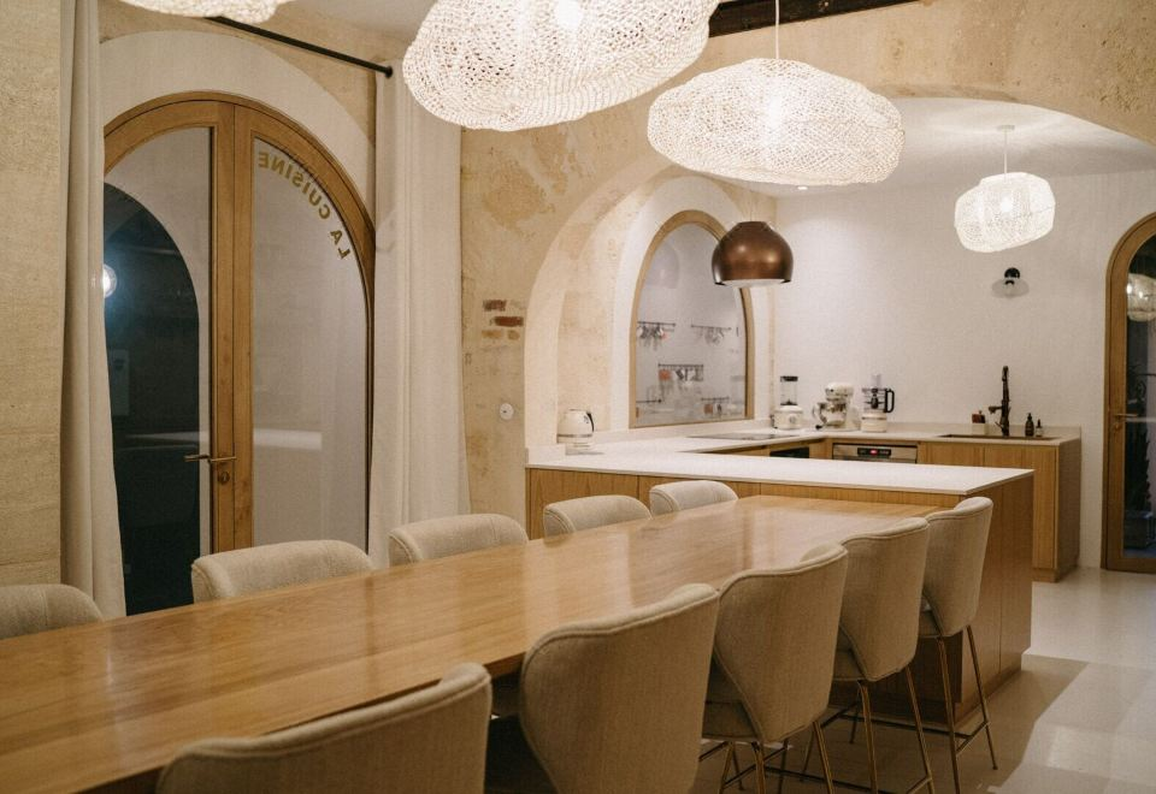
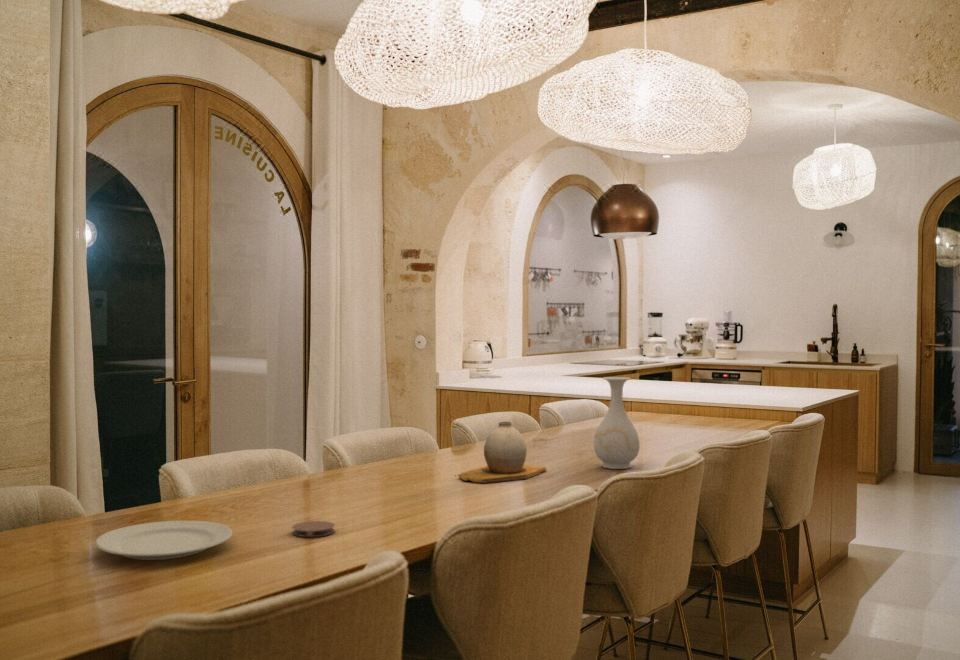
+ chinaware [94,520,233,561]
+ vase [593,376,641,470]
+ coaster [291,520,336,538]
+ vase [454,421,548,484]
